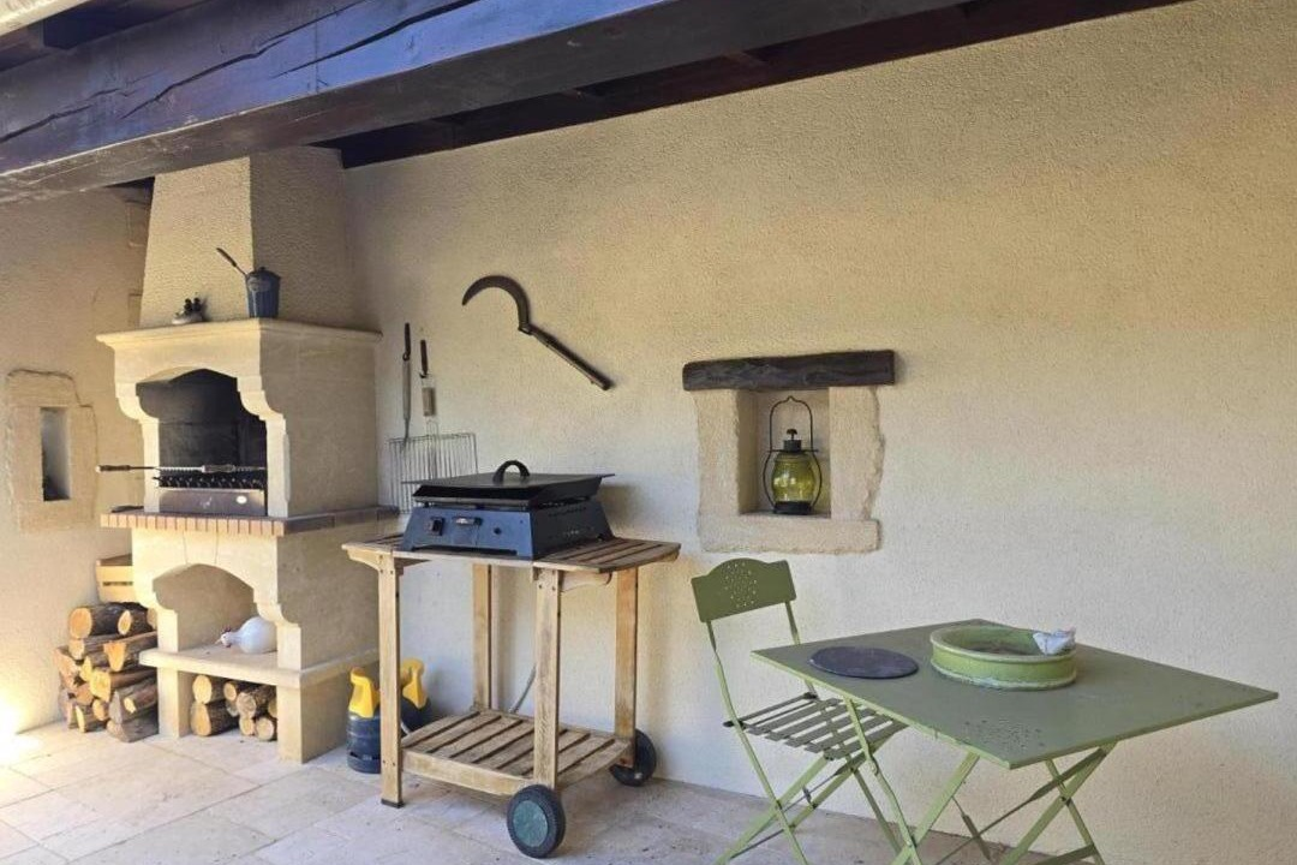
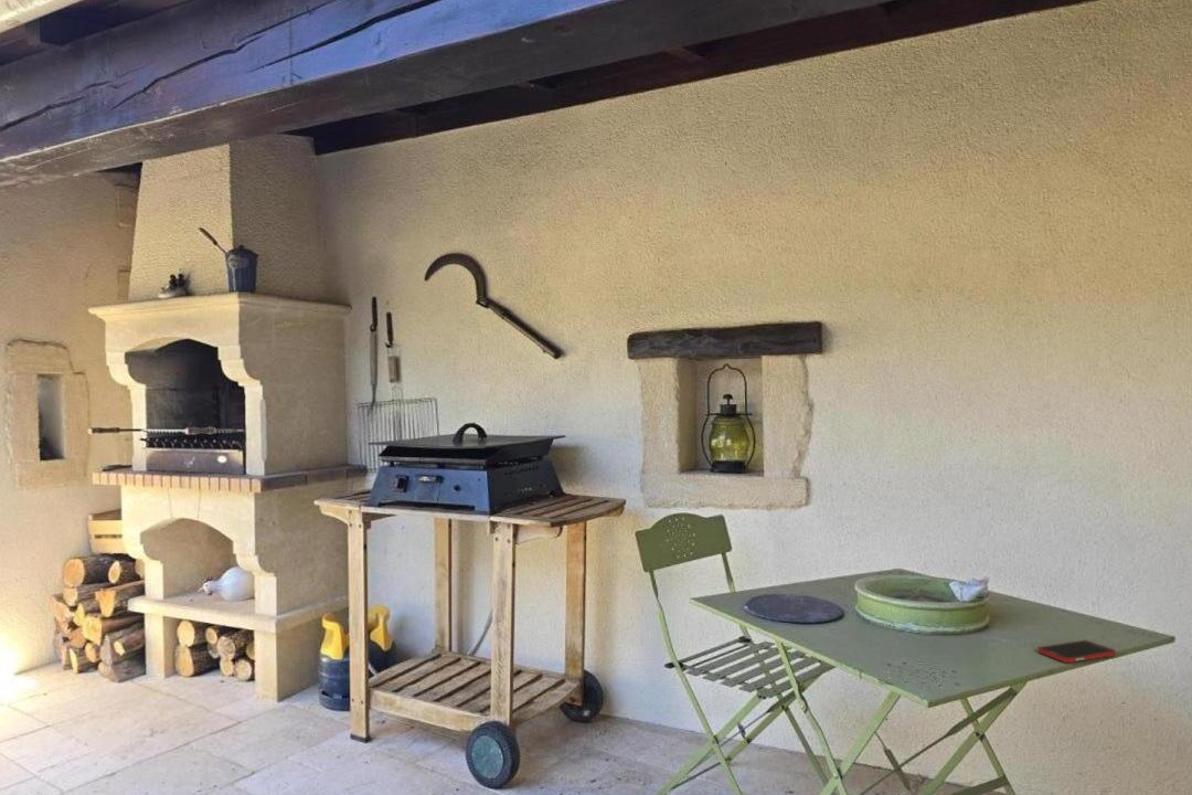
+ cell phone [1036,639,1117,664]
